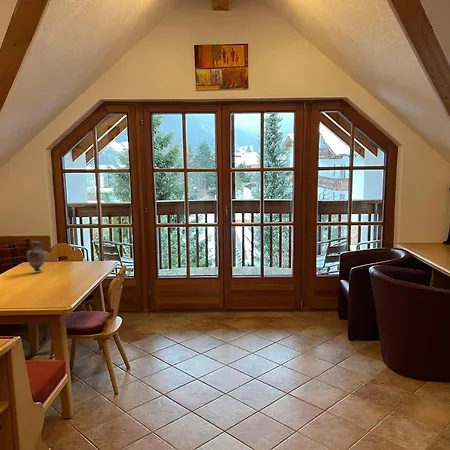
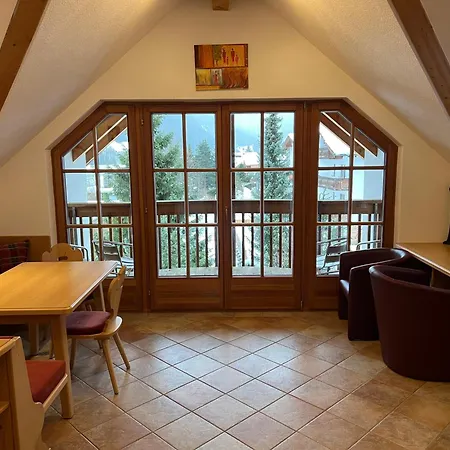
- vase [26,239,47,273]
